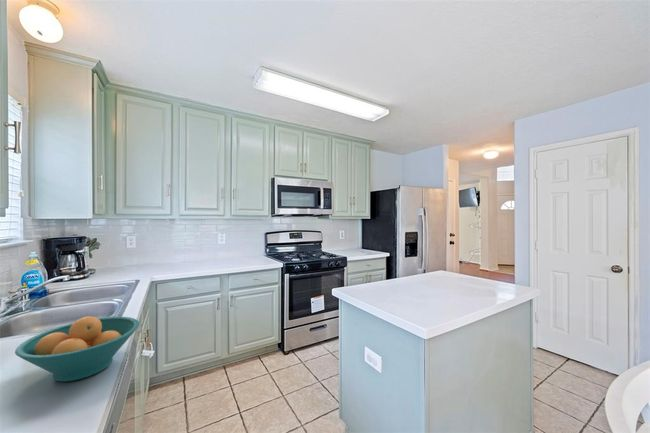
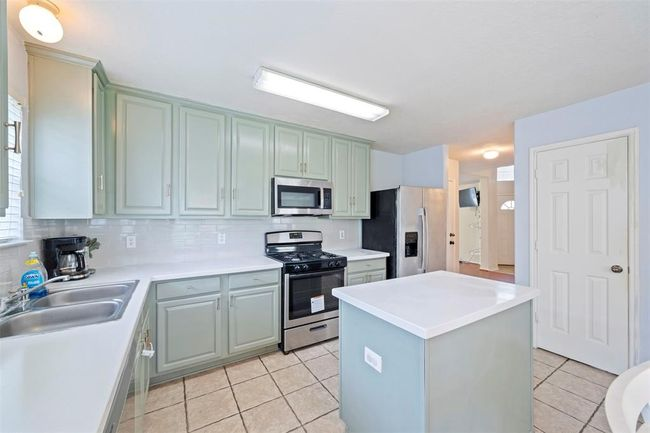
- fruit bowl [14,315,140,382]
